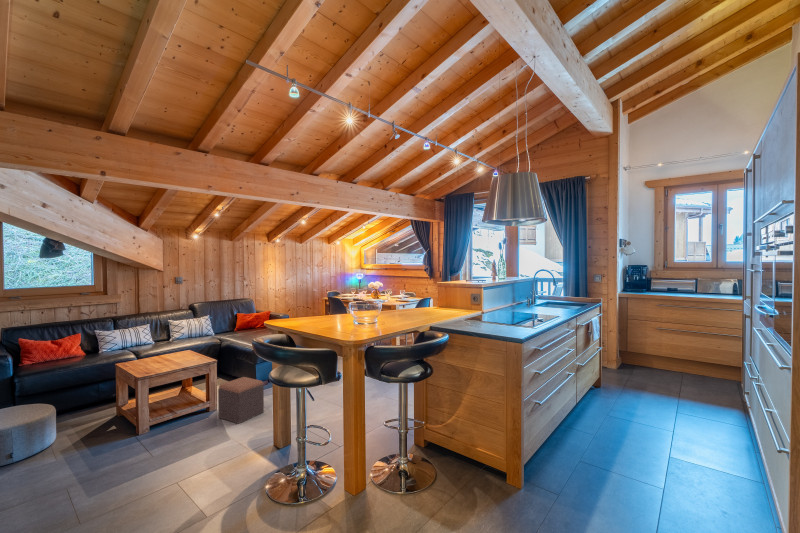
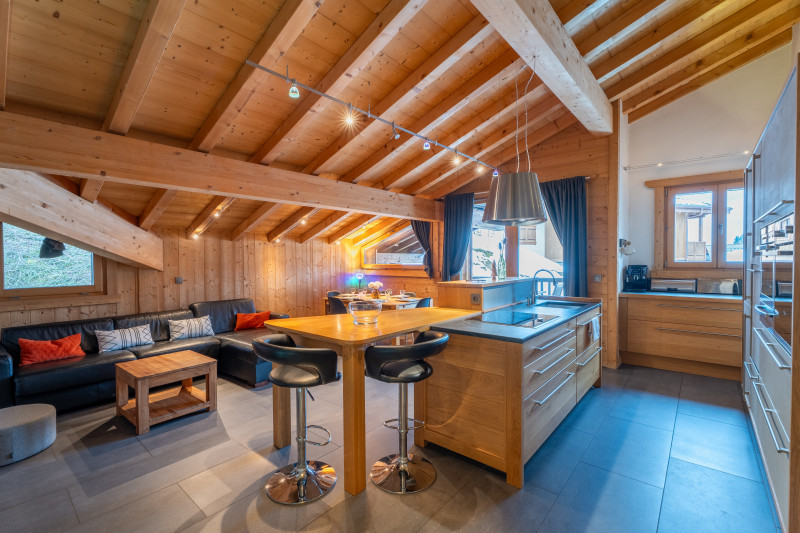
- footstool [217,376,265,425]
